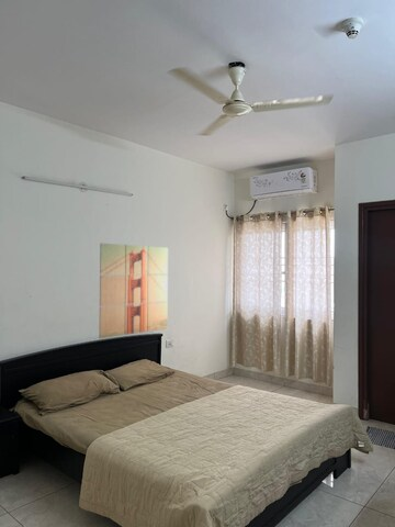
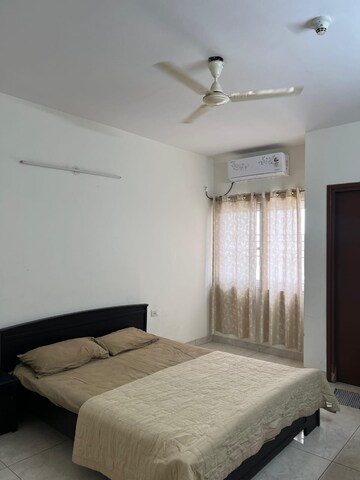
- wall art [99,243,169,339]
